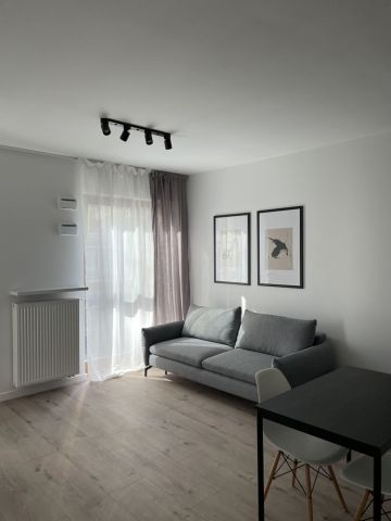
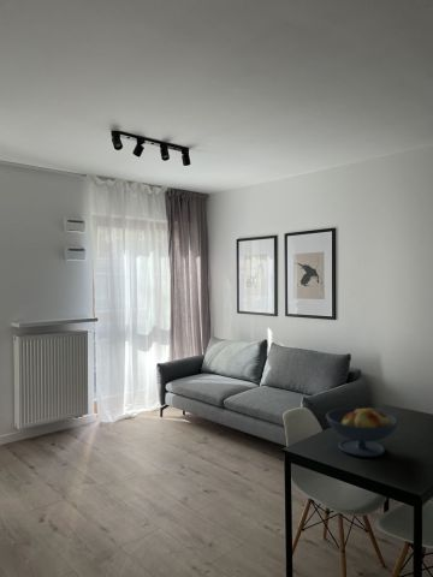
+ fruit bowl [325,405,399,458]
